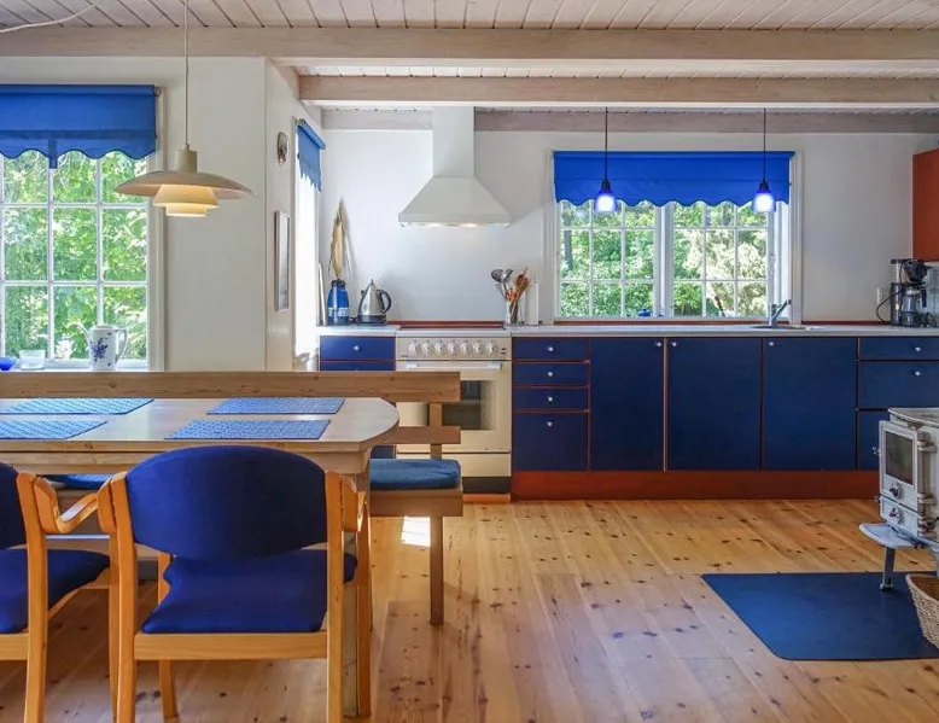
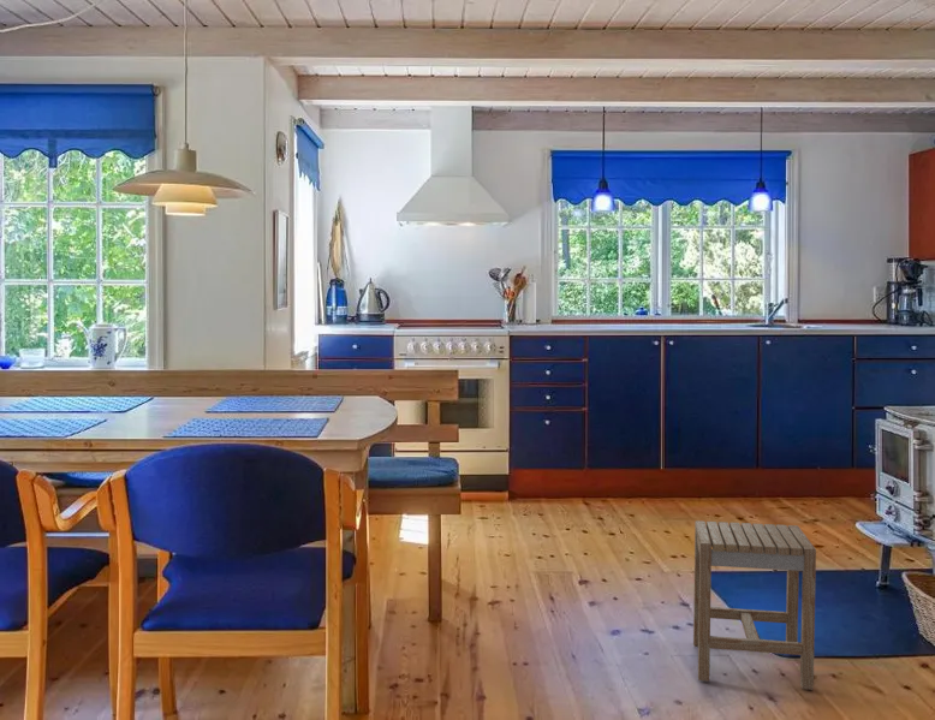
+ stool [692,519,817,691]
